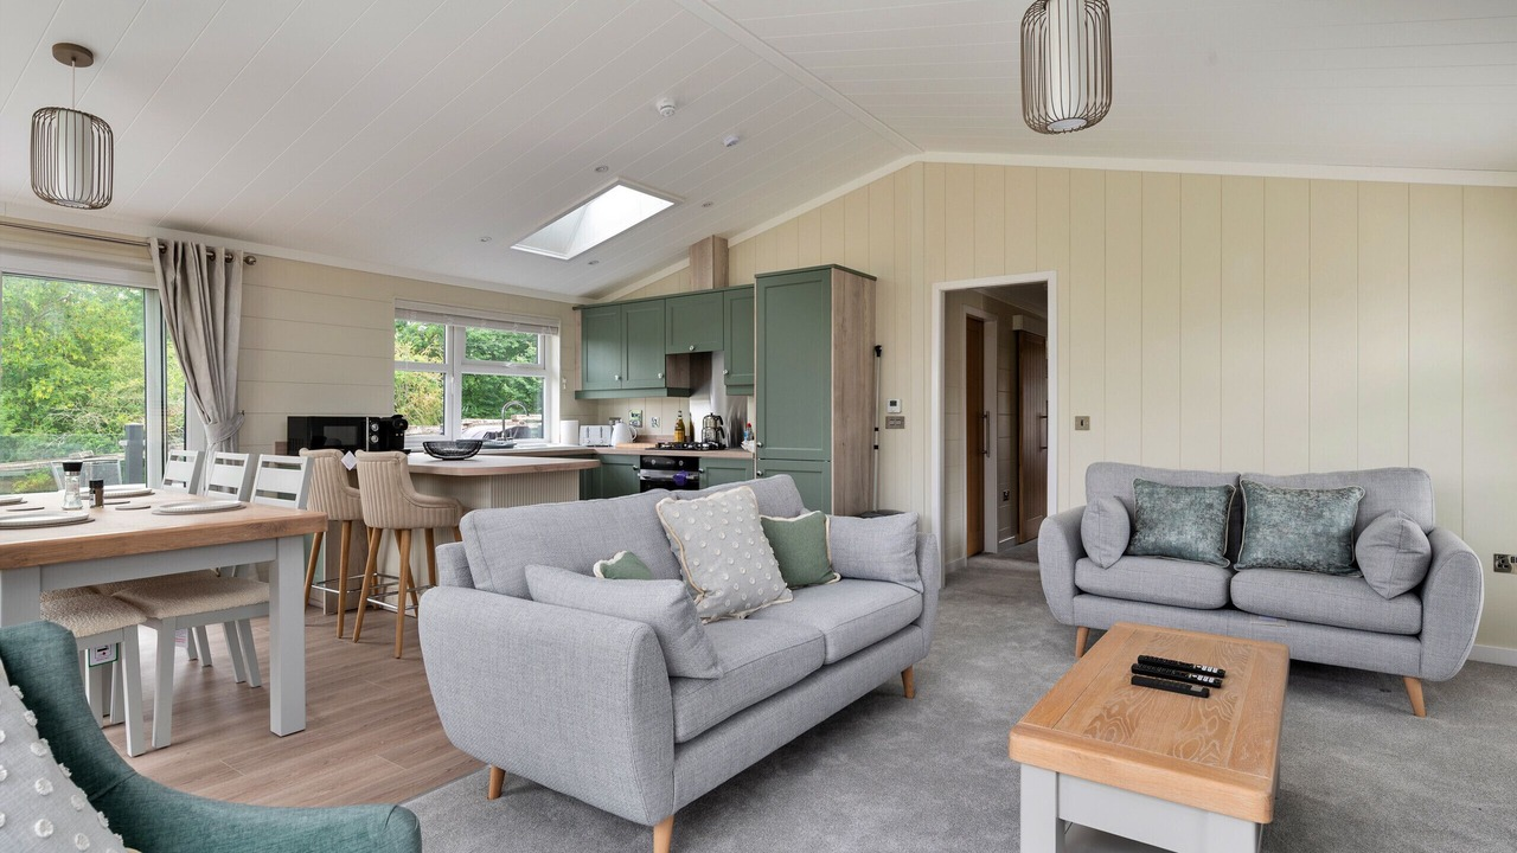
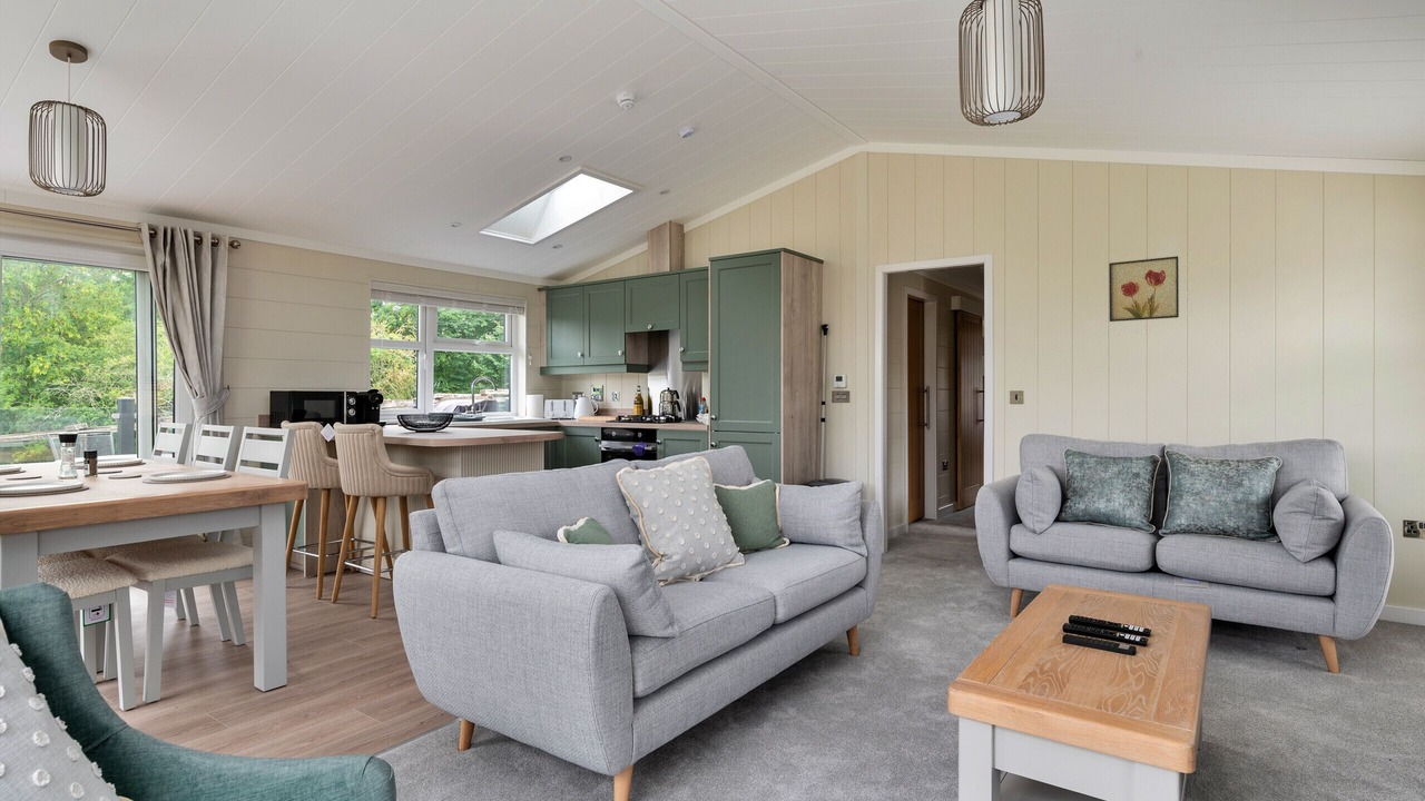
+ wall art [1108,255,1180,323]
